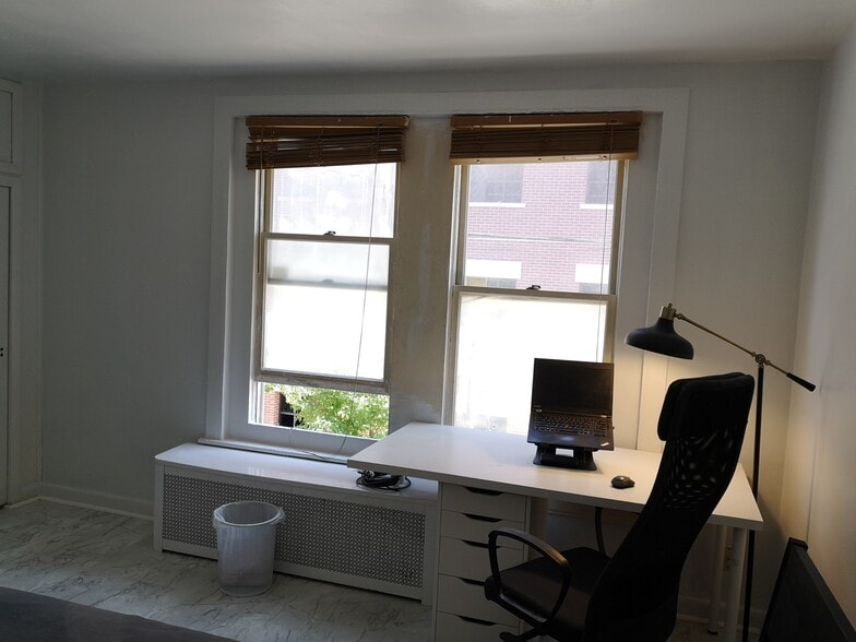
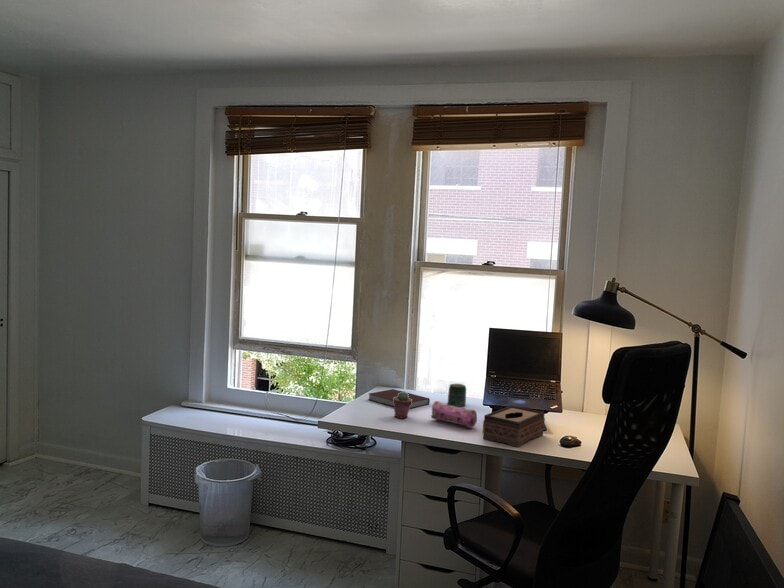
+ tissue box [482,405,546,448]
+ notebook [367,388,431,410]
+ pencil case [430,400,478,429]
+ jar [447,383,467,408]
+ potted succulent [393,390,412,419]
